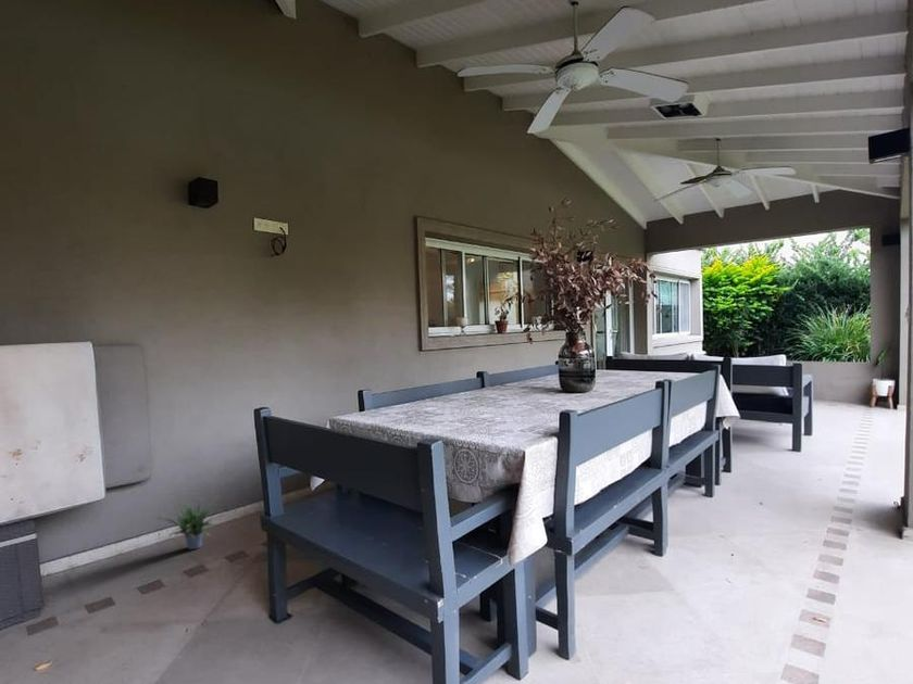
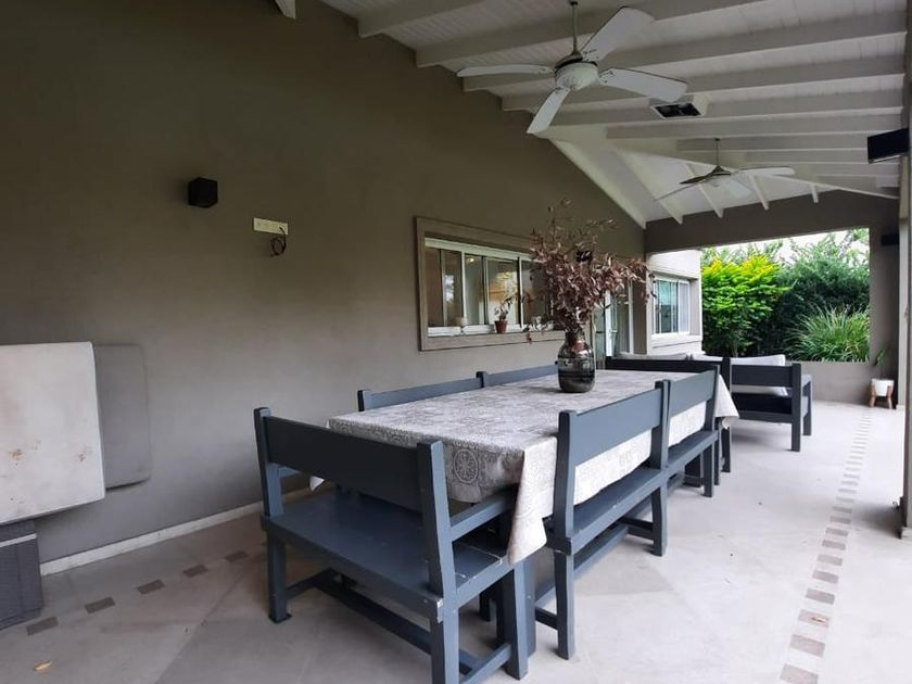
- potted plant [152,494,232,550]
